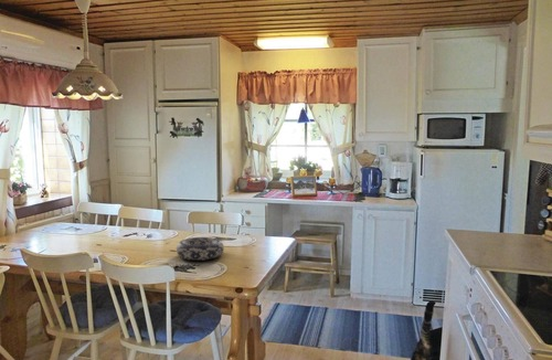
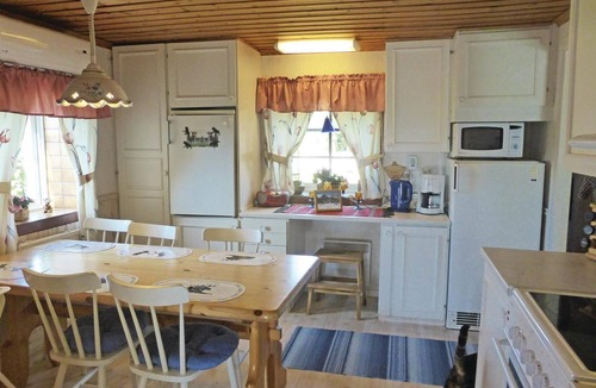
- decorative bowl [176,236,225,262]
